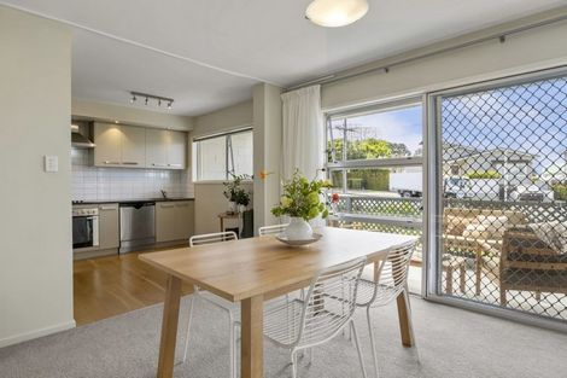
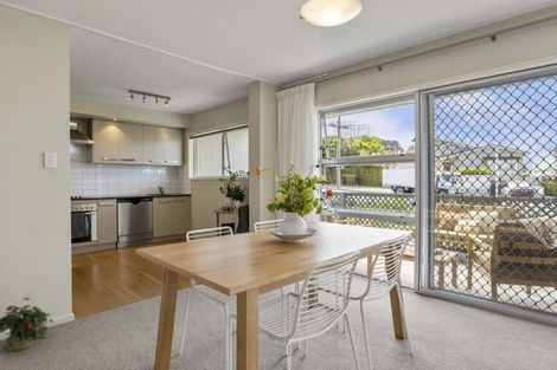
+ potted plant [0,296,55,352]
